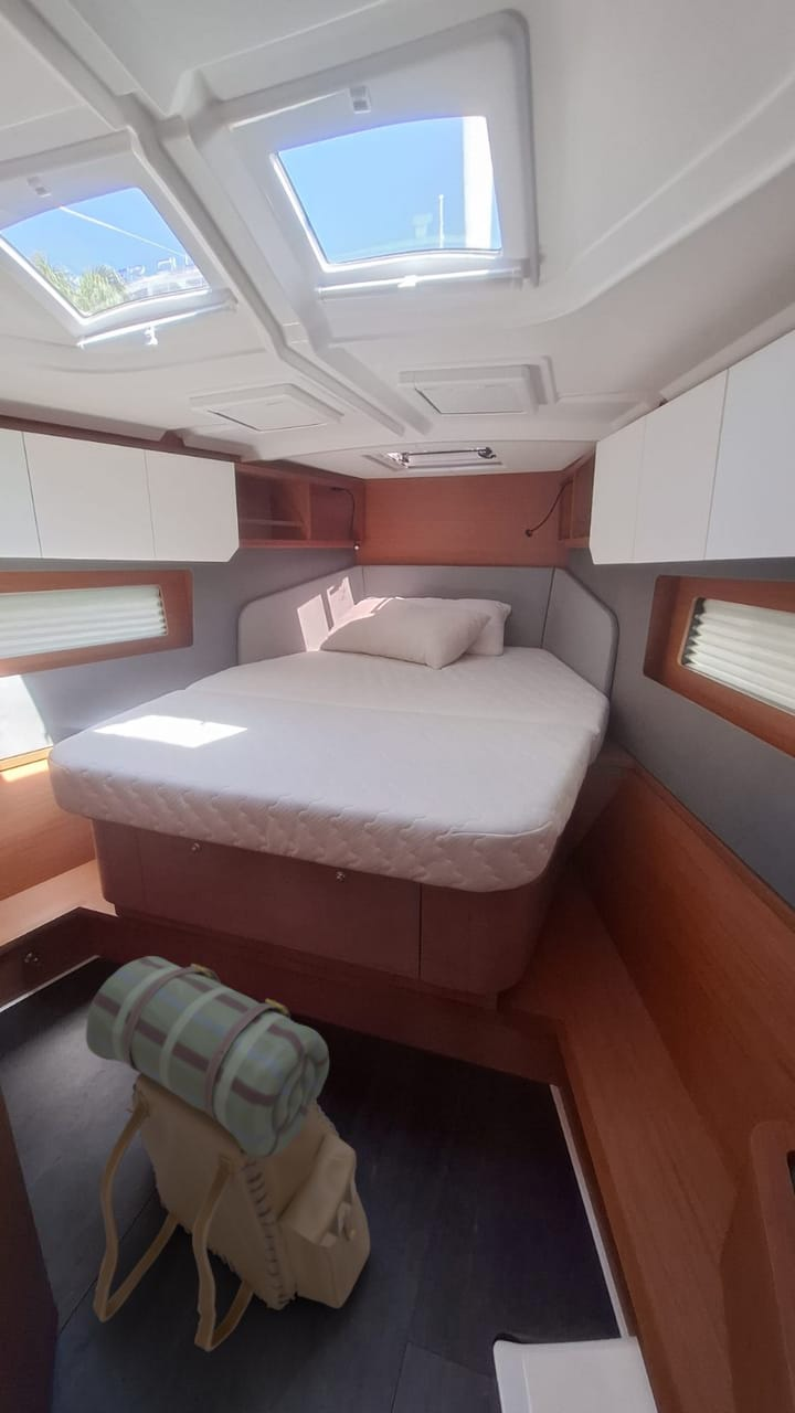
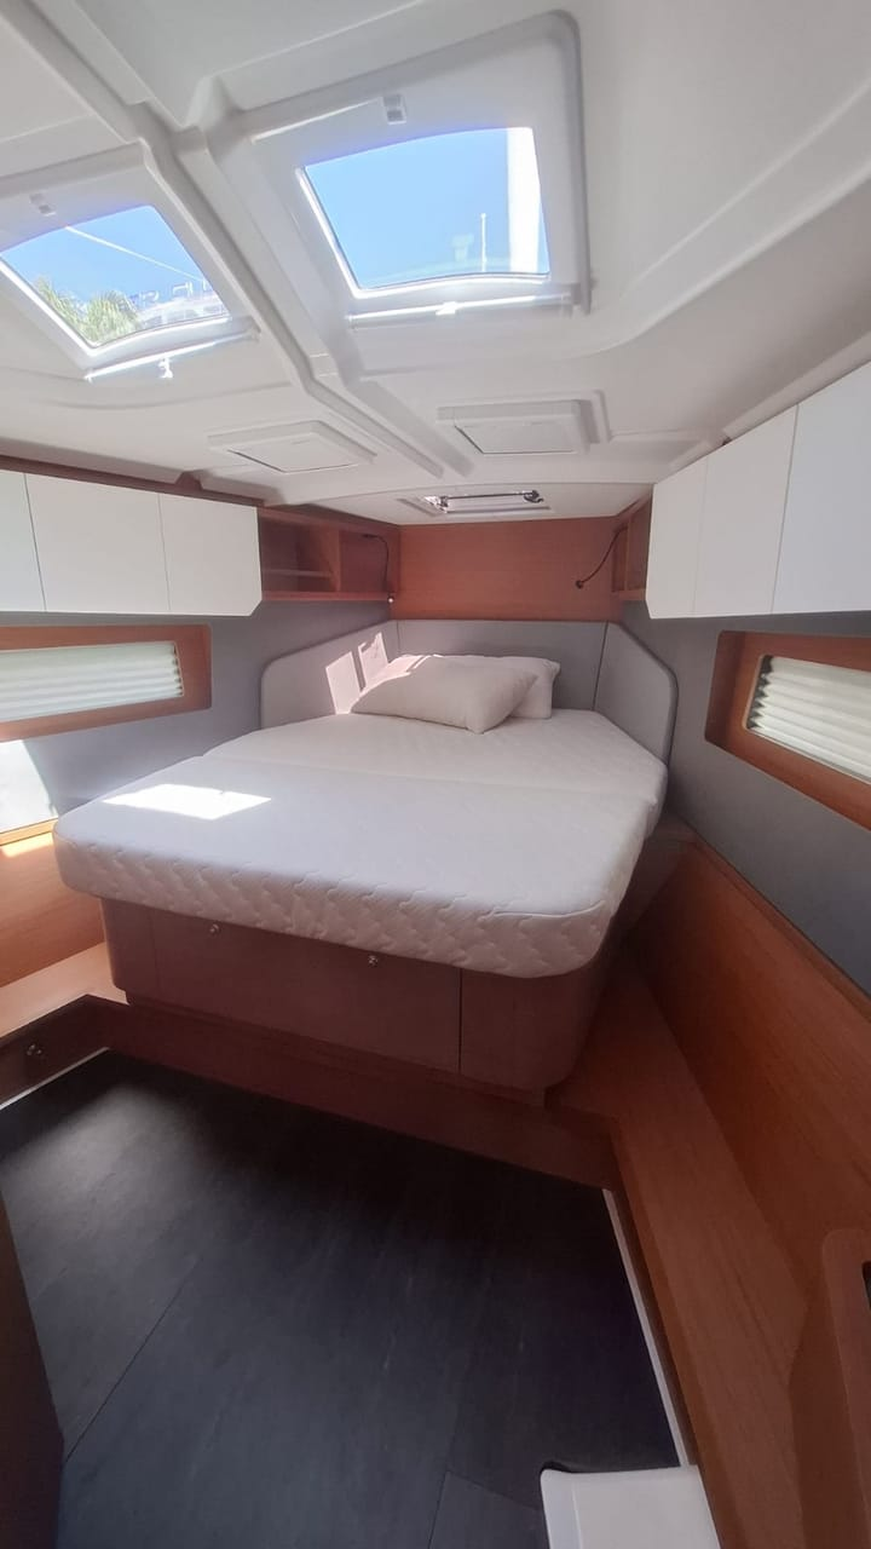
- backpack [85,955,371,1352]
